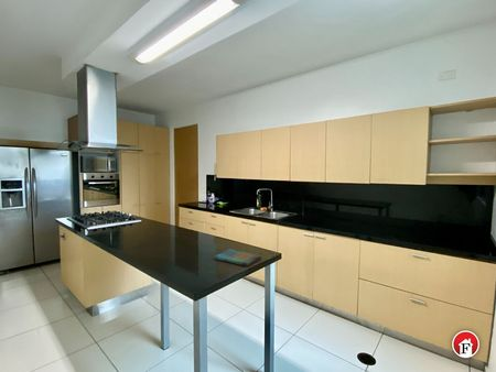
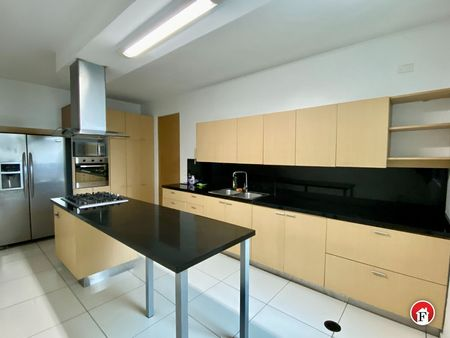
- dish towel [213,248,261,267]
